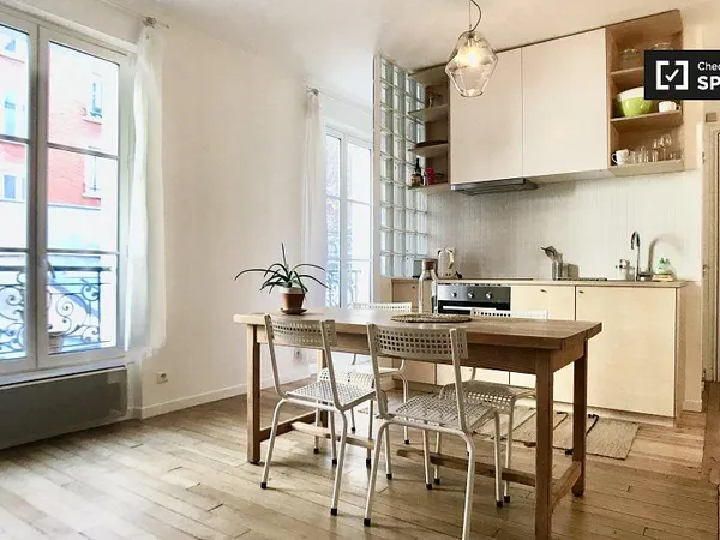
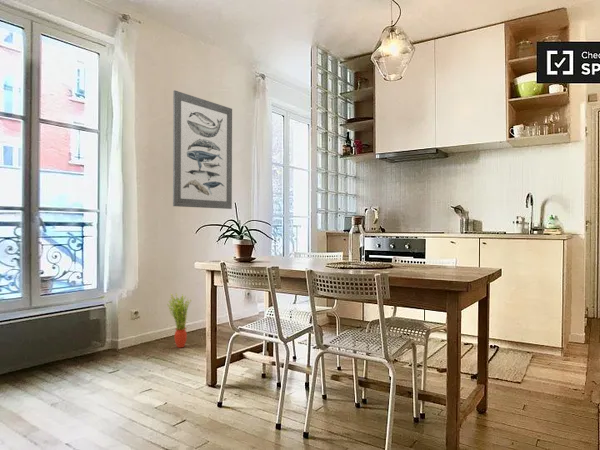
+ wall art [172,89,233,210]
+ potted plant [166,292,192,349]
